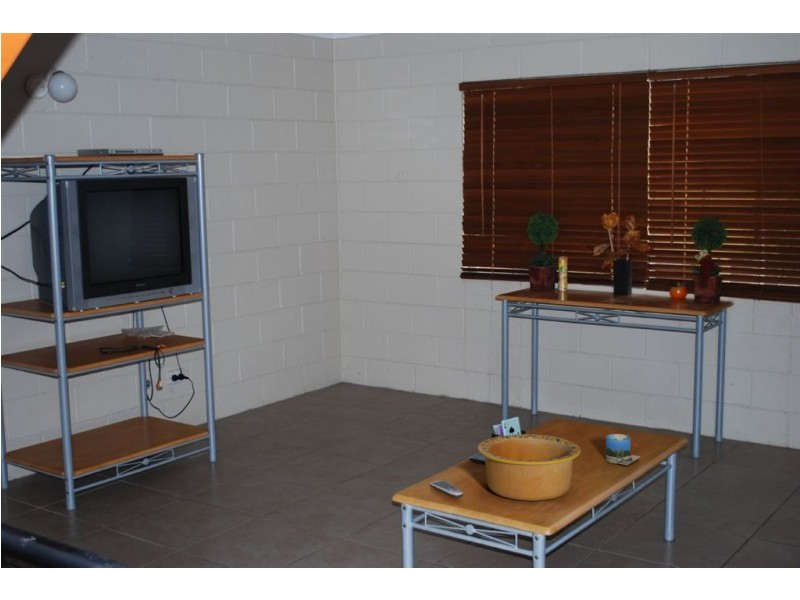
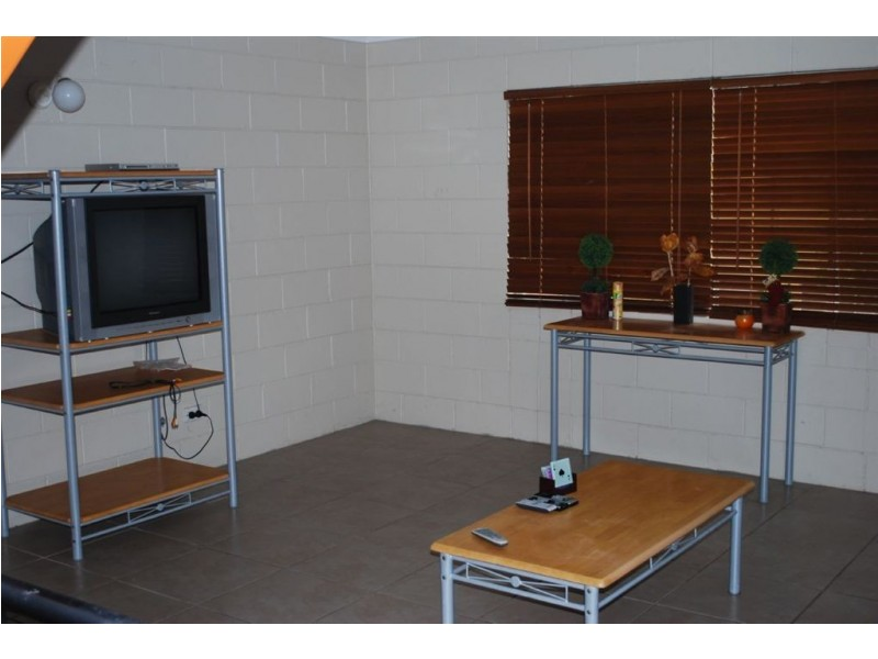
- mug [605,433,642,466]
- bowl [476,433,582,502]
